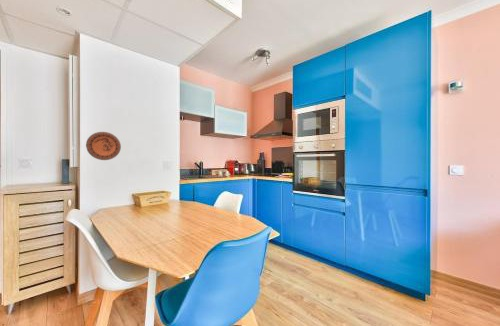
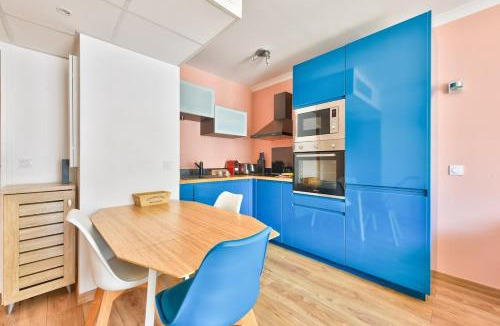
- decorative plate [85,131,122,161]
